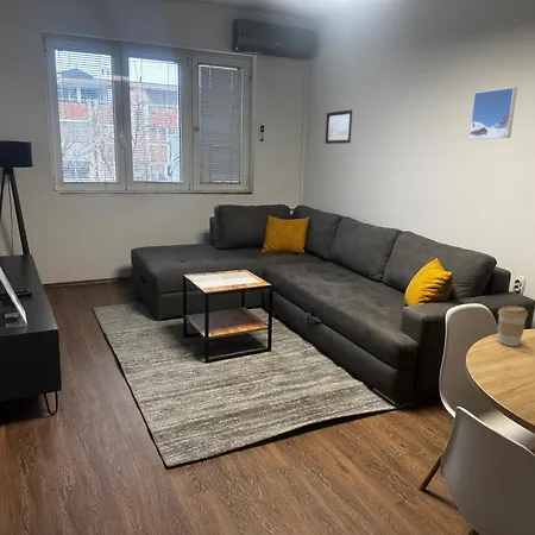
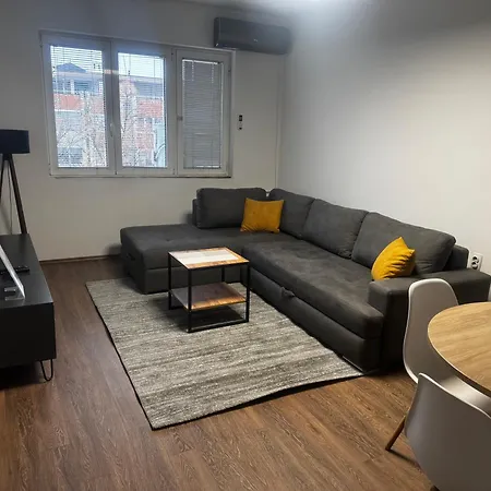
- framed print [468,86,518,140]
- wall art [325,108,353,145]
- coffee cup [497,304,529,347]
